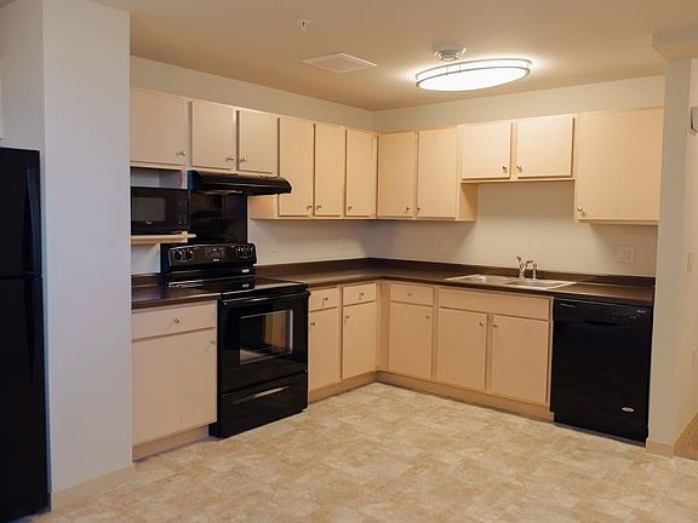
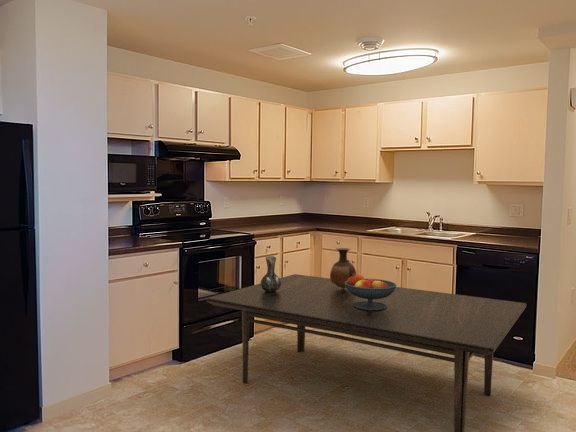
+ pitcher [260,255,281,292]
+ fruit bowl [345,273,397,310]
+ vase [329,247,357,289]
+ dining table [206,273,527,432]
